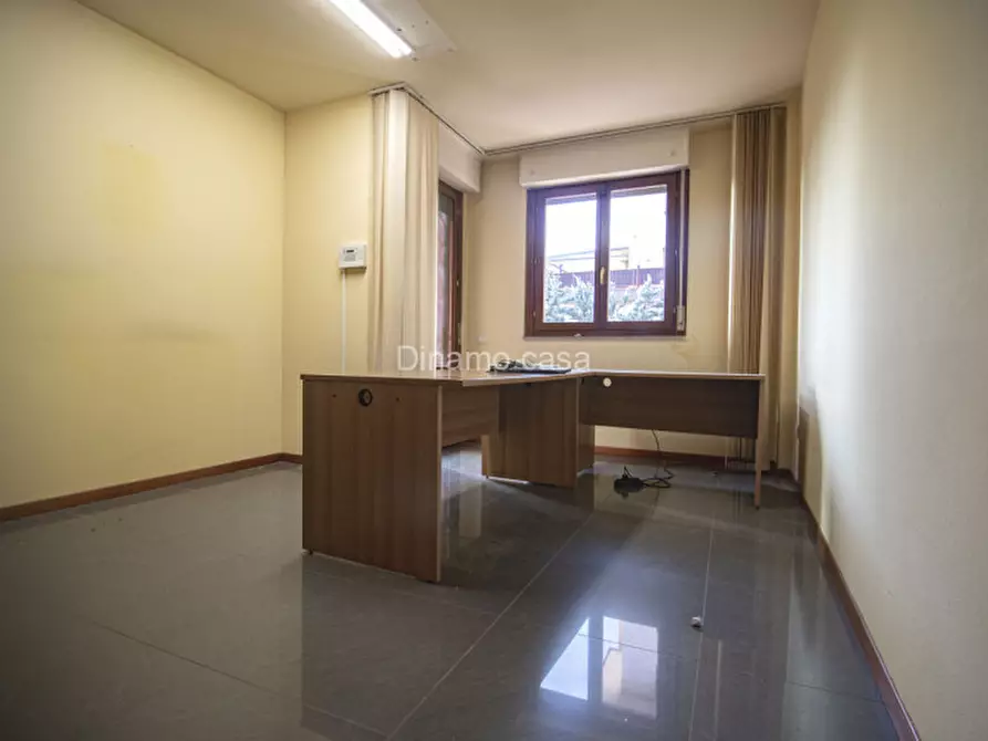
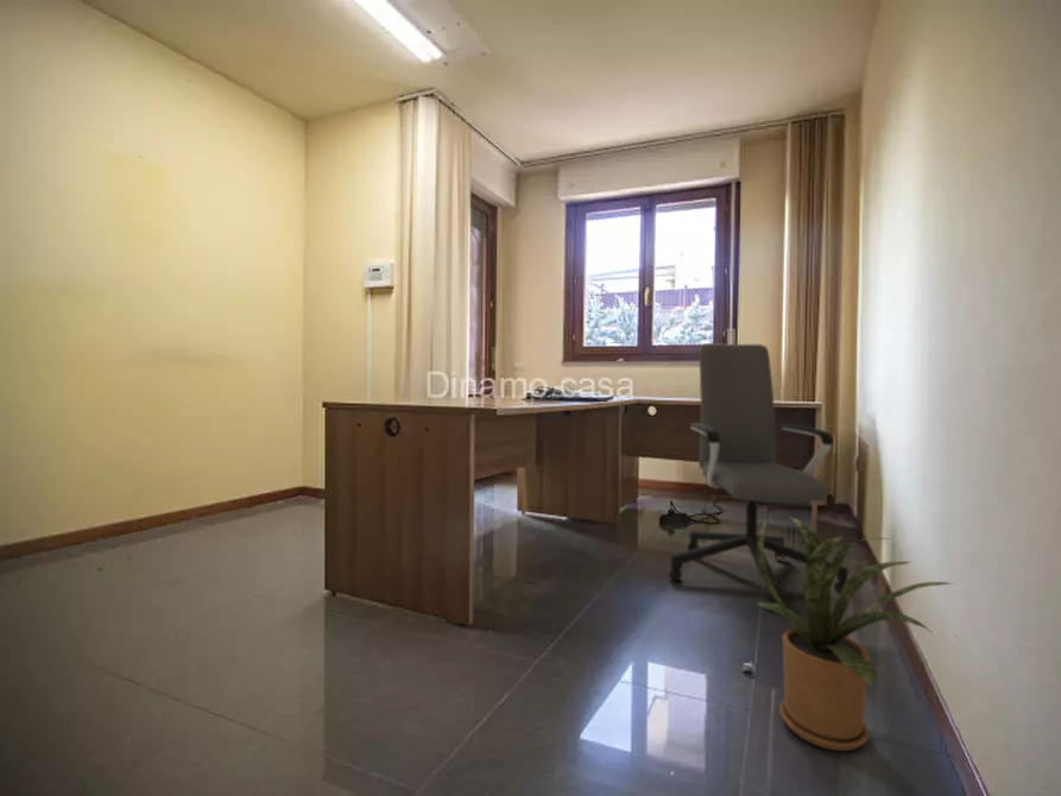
+ office chair [668,342,850,612]
+ house plant [756,511,955,752]
